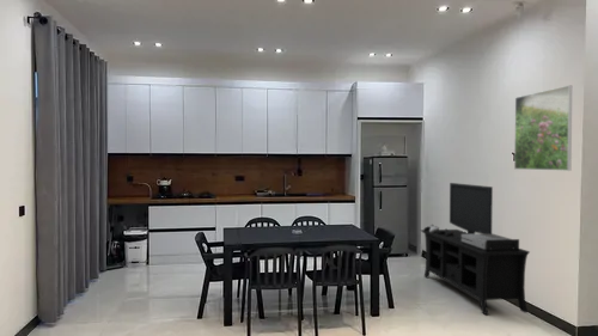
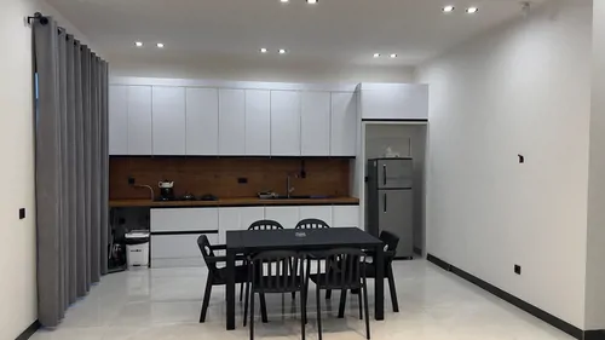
- media console [419,182,531,316]
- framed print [513,85,573,172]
